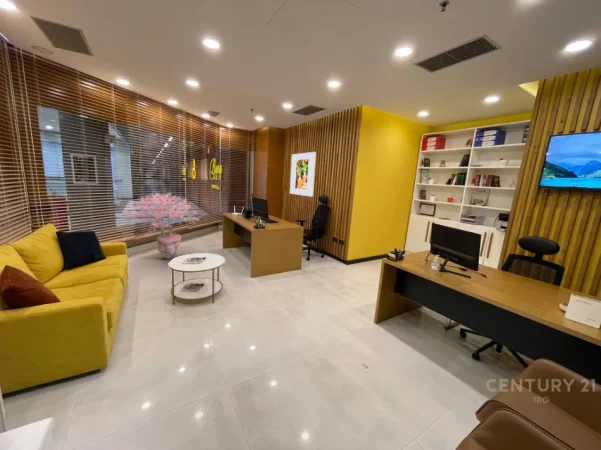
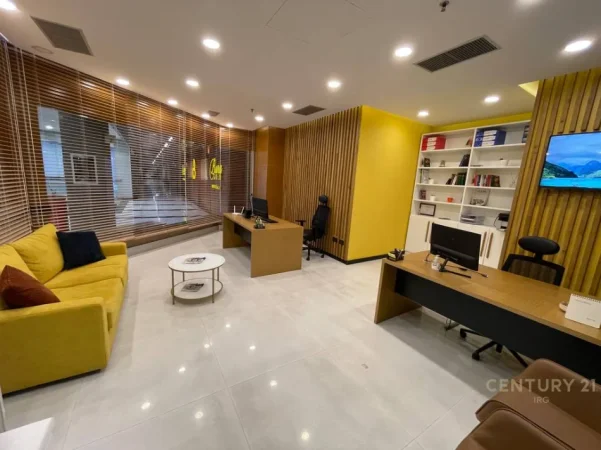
- potted tree [121,191,201,260]
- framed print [289,151,317,198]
